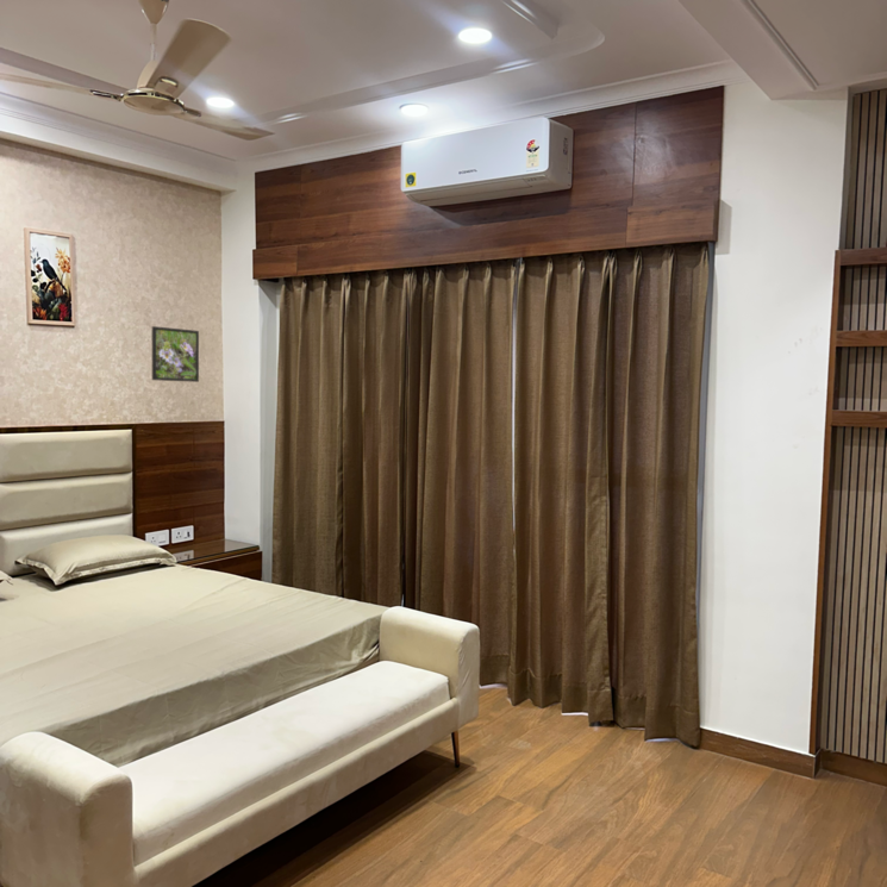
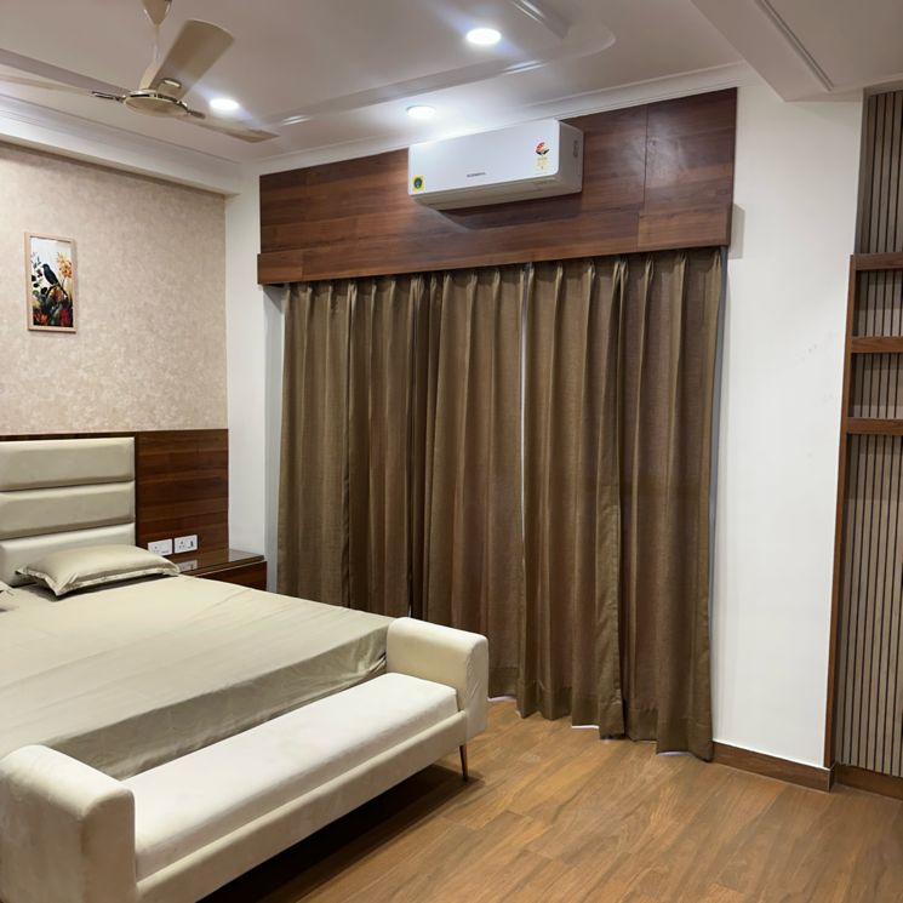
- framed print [151,325,200,383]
